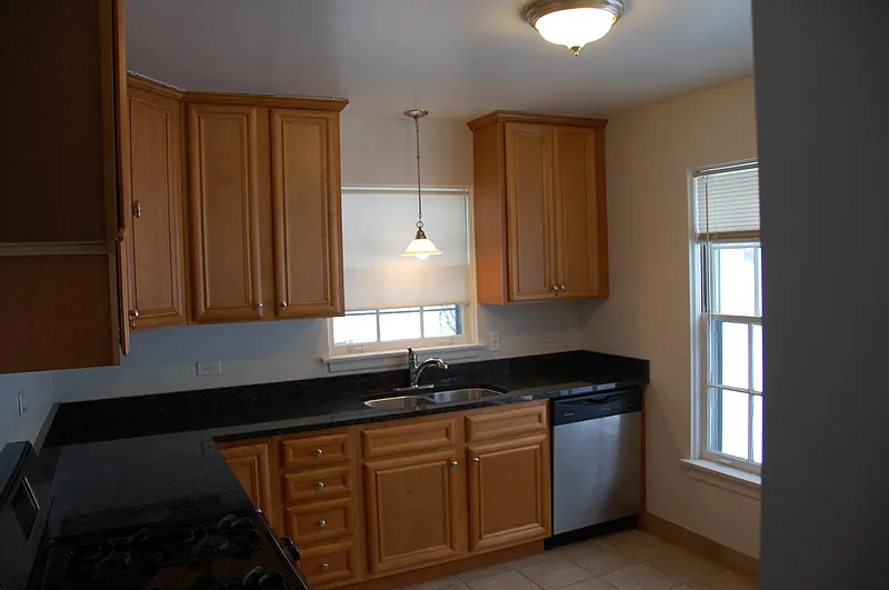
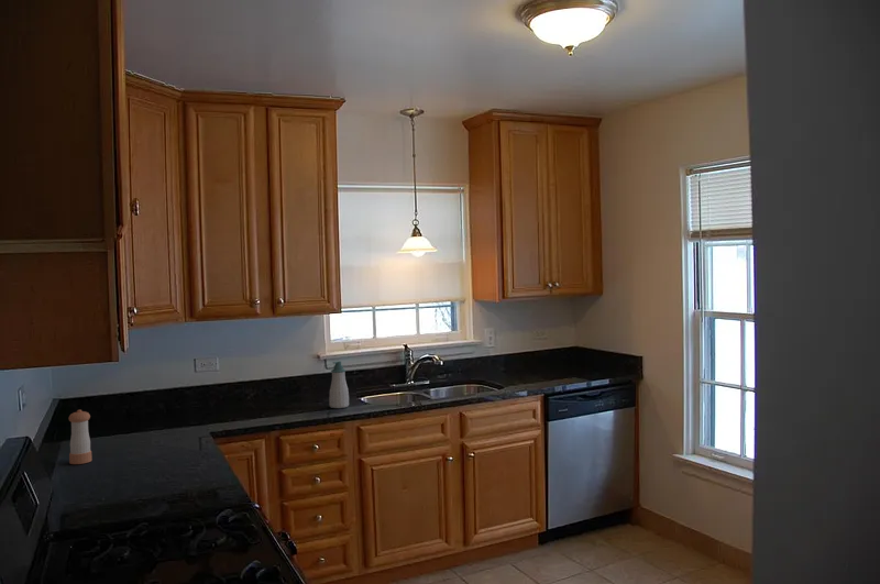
+ pepper shaker [67,409,92,465]
+ soap bottle [328,360,350,409]
